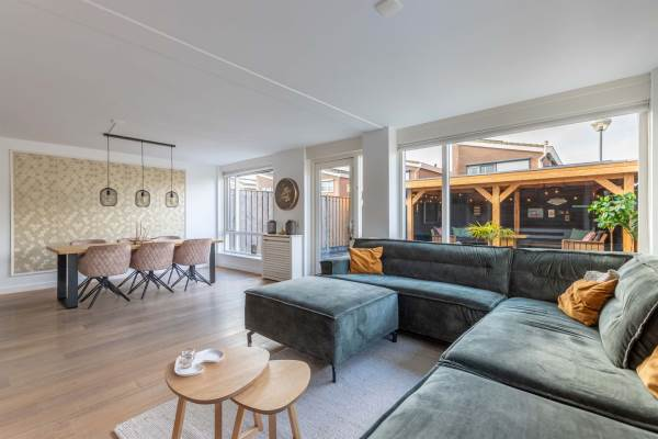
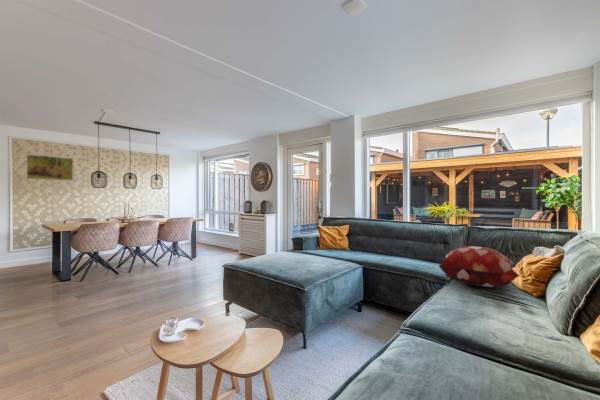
+ decorative pillow [438,245,521,288]
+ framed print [26,154,74,182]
